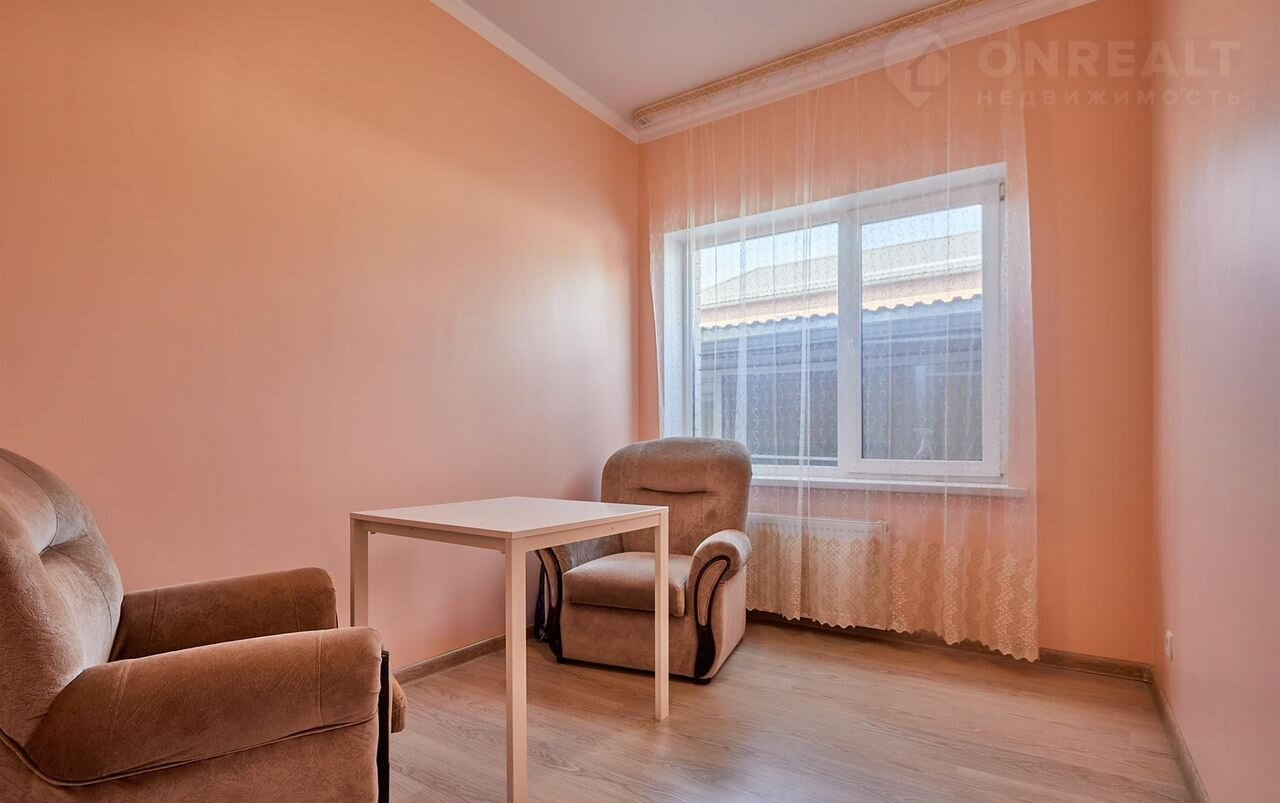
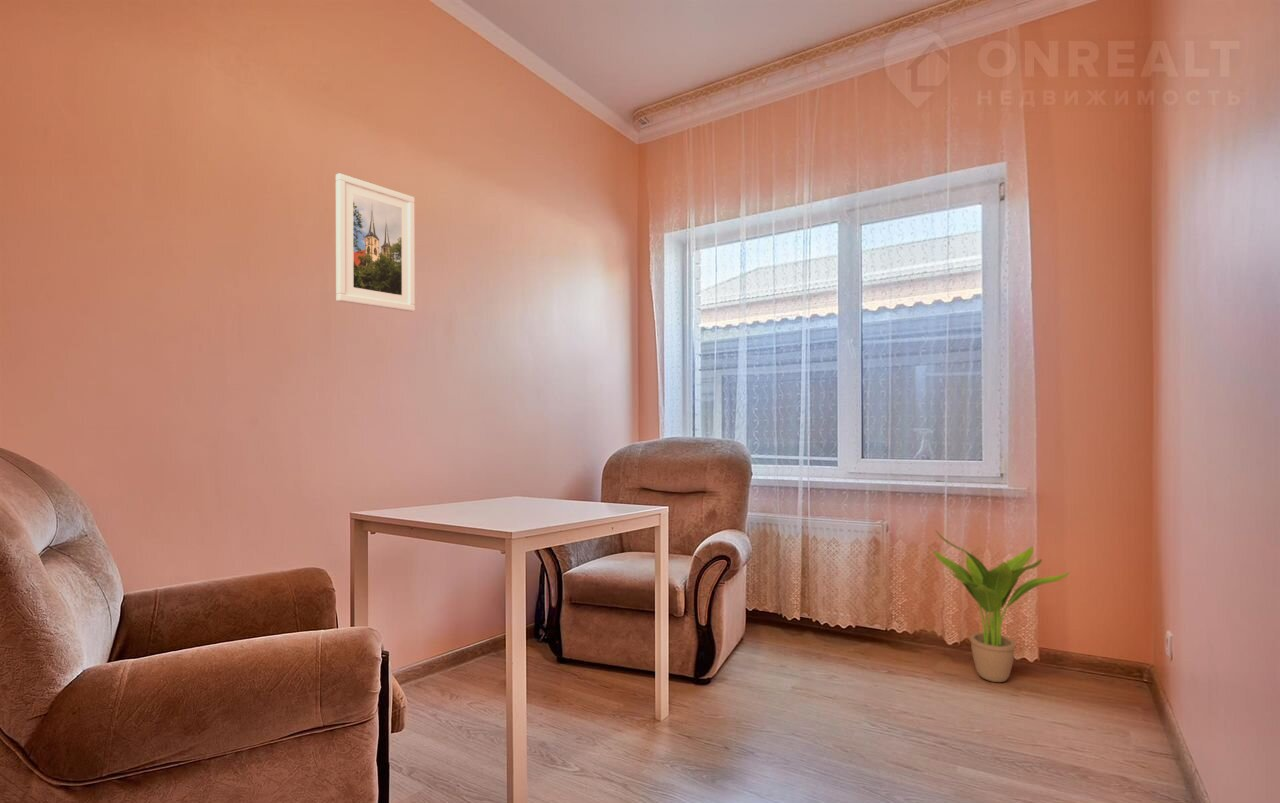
+ potted plant [933,529,1071,683]
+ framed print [335,172,416,313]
